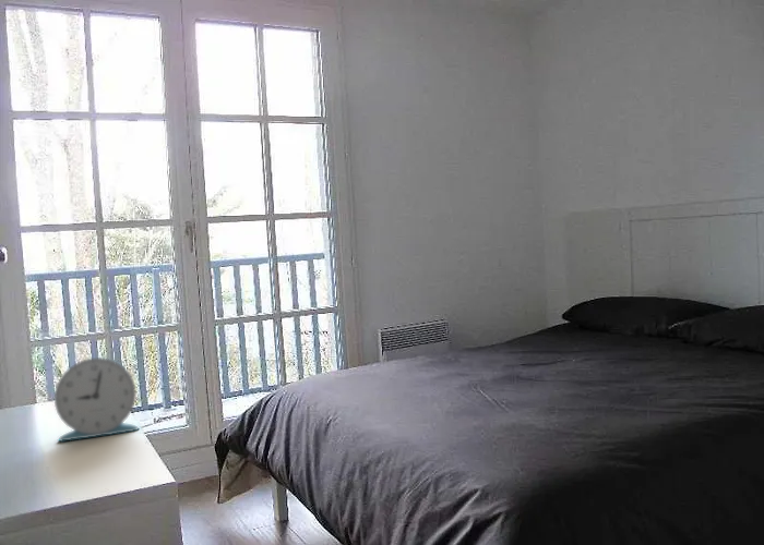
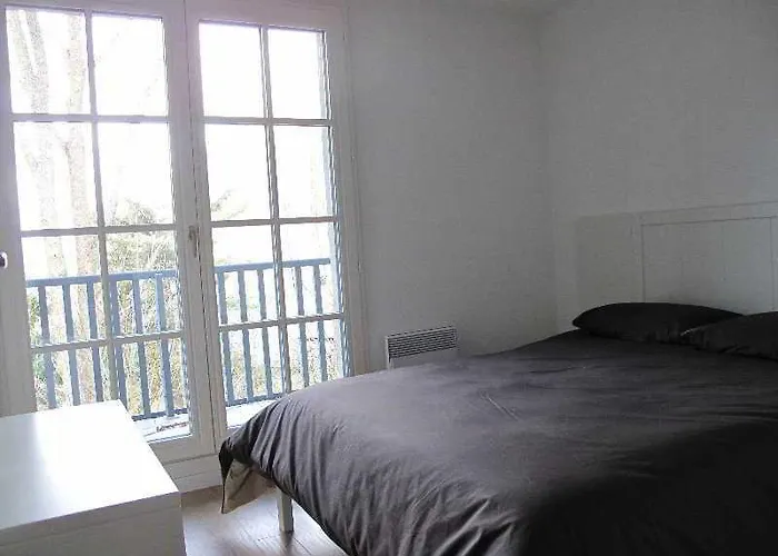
- alarm clock [53,356,141,443]
